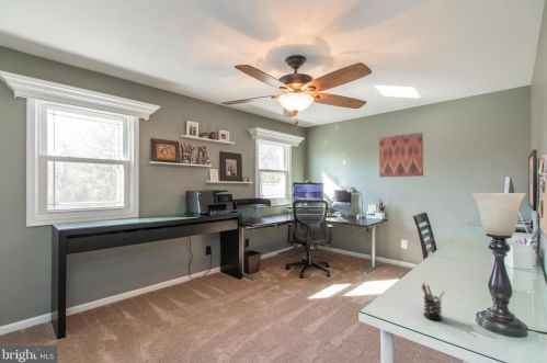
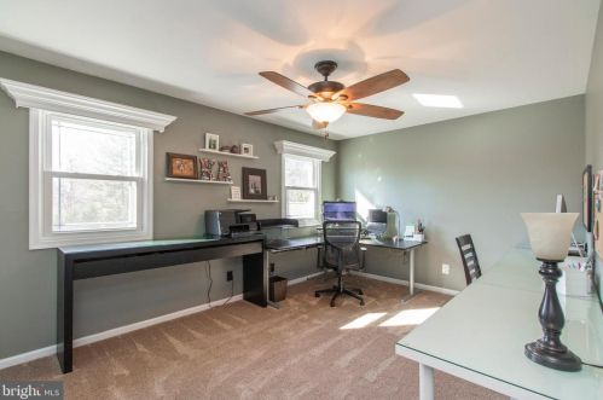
- pen holder [420,282,446,321]
- wall art [378,132,424,178]
